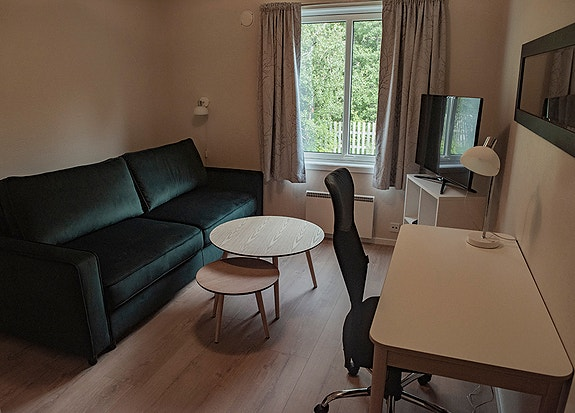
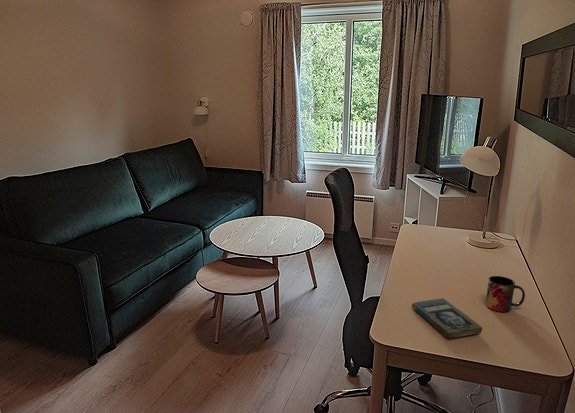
+ mug [484,275,526,313]
+ book [411,297,483,339]
